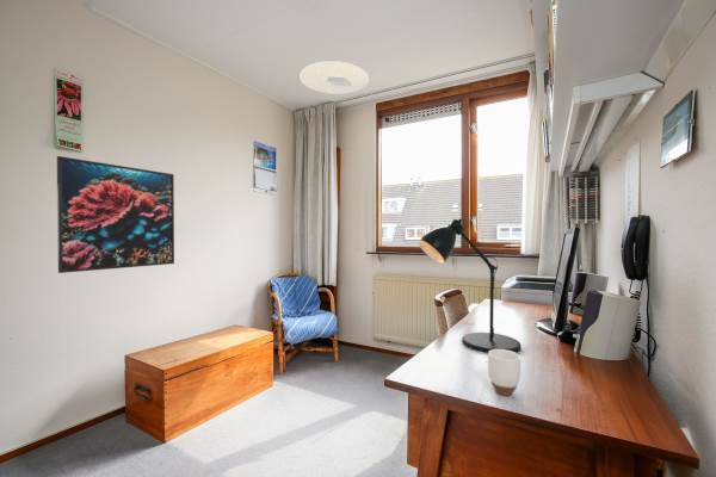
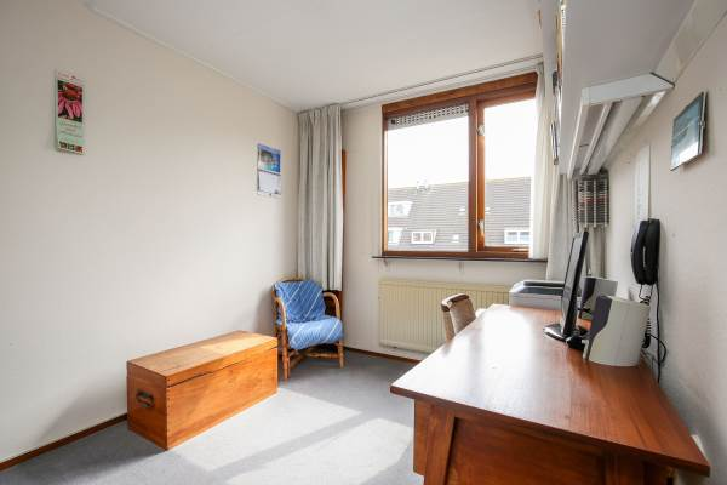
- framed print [56,155,175,274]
- desk lamp [416,218,521,354]
- ceiling light [298,60,370,95]
- mug [487,349,521,397]
